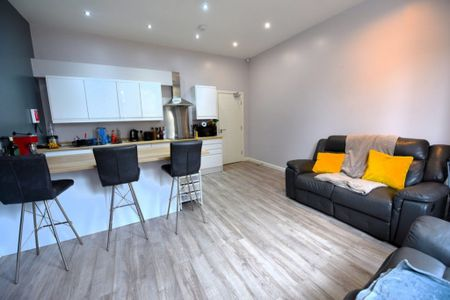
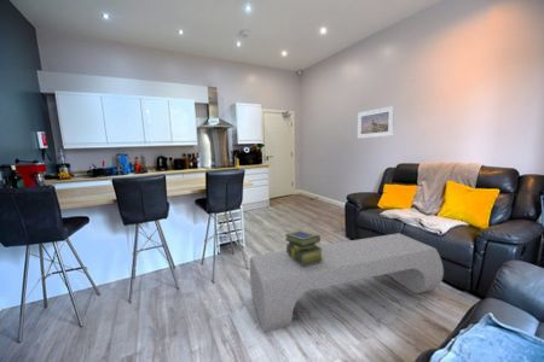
+ stack of books [284,229,323,265]
+ bench [249,232,445,333]
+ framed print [357,105,395,140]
